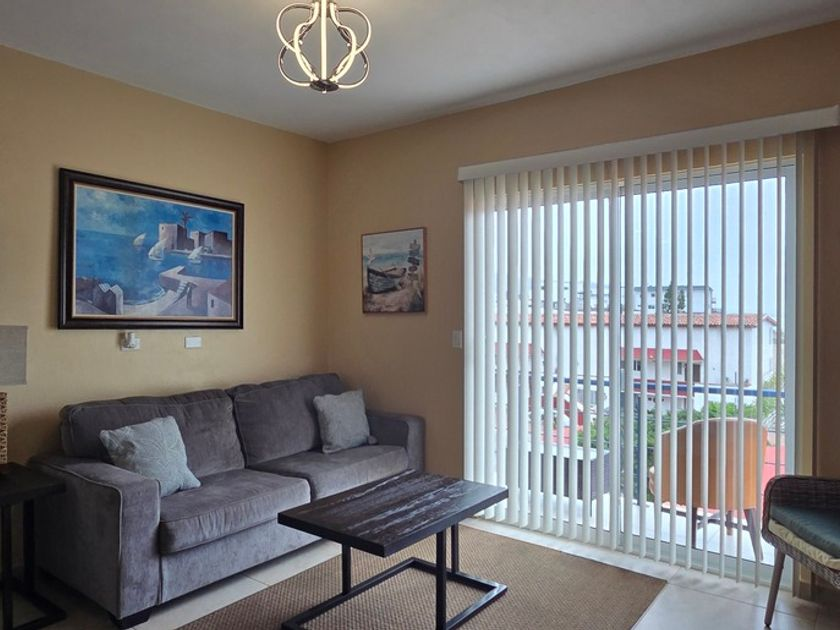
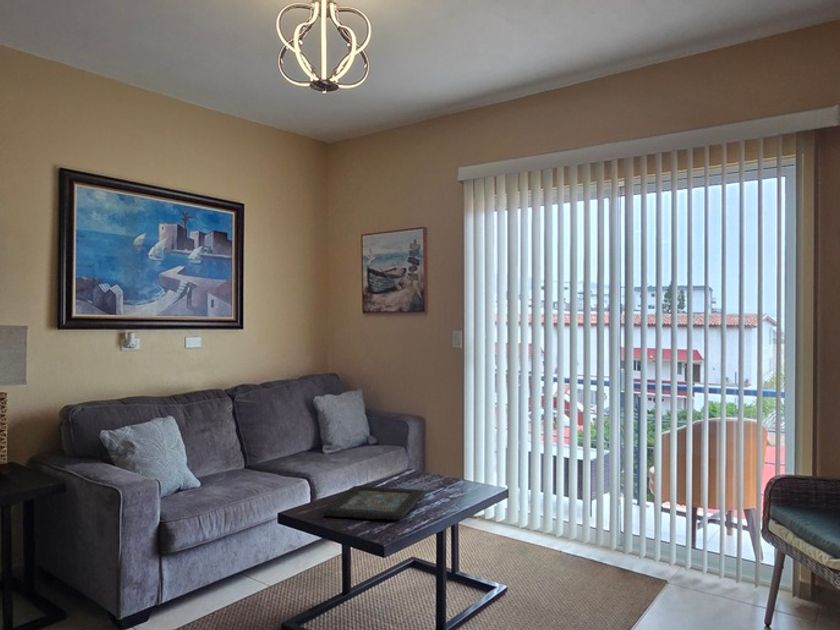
+ decorative tray [321,485,426,521]
